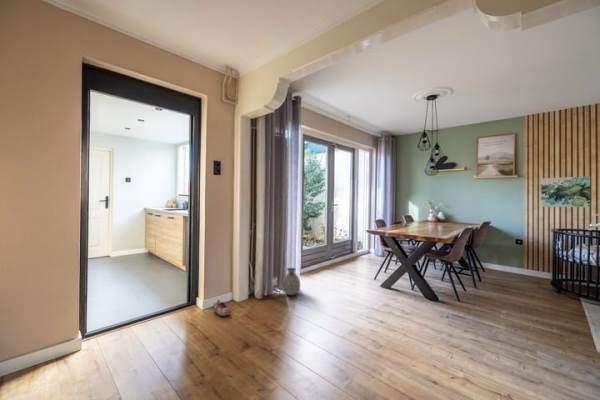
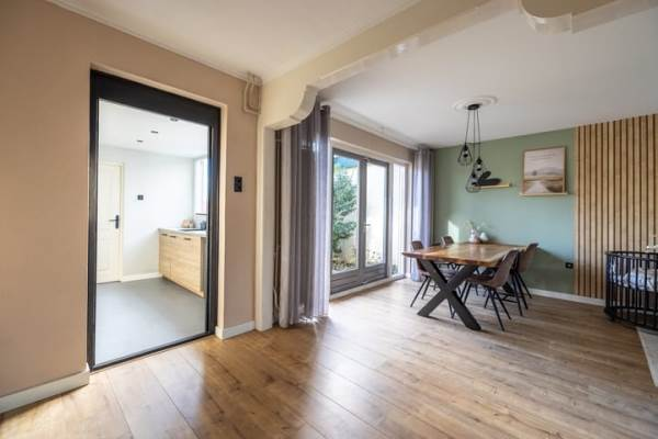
- vase [281,267,301,296]
- shoe [212,299,232,317]
- wall art [540,176,591,208]
